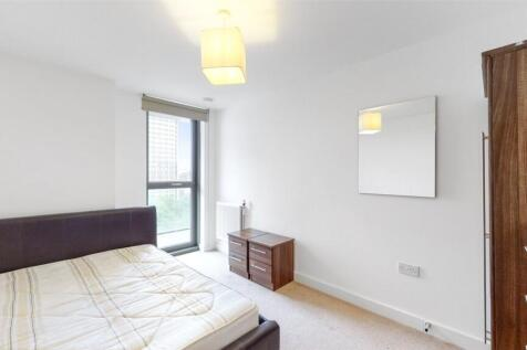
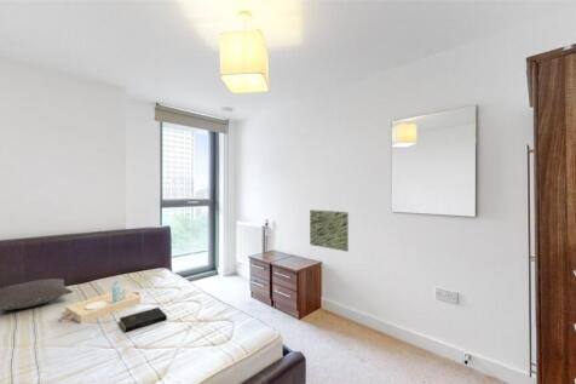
+ wall art [309,208,350,253]
+ serving tray [61,281,142,325]
+ book [119,306,168,333]
+ pillow [0,277,74,311]
